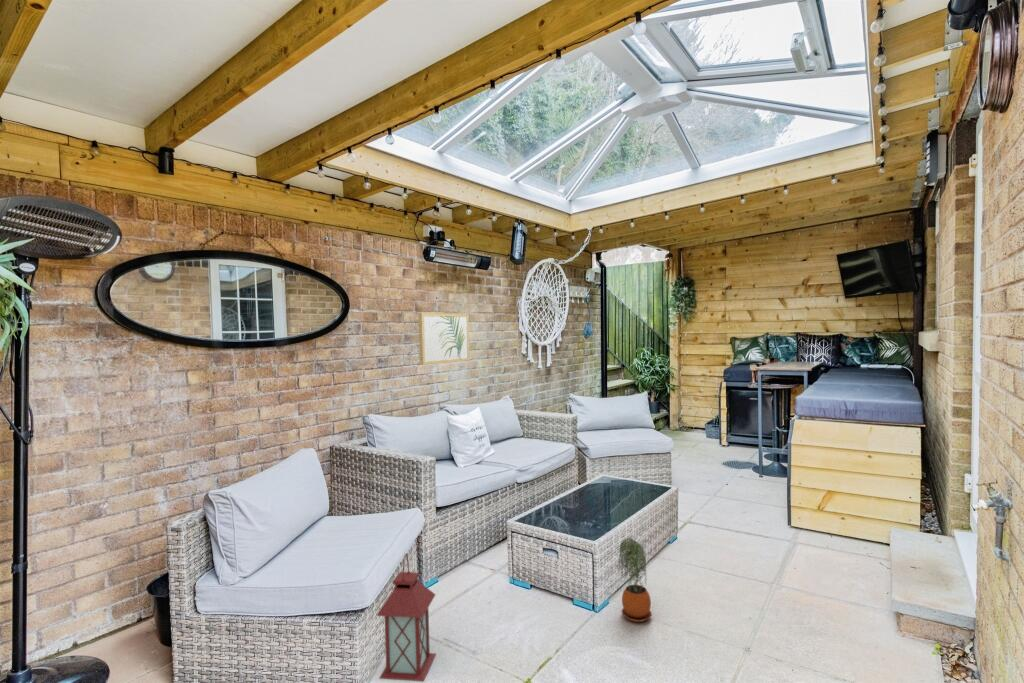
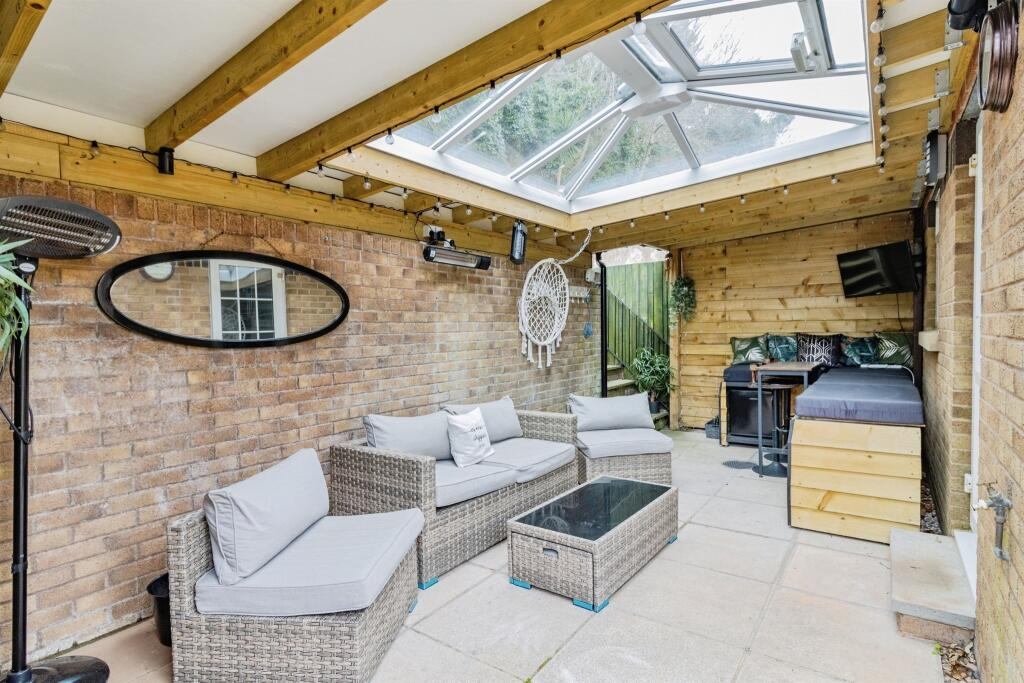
- potted plant [618,537,653,623]
- wall art [418,312,471,366]
- lantern [375,553,437,682]
